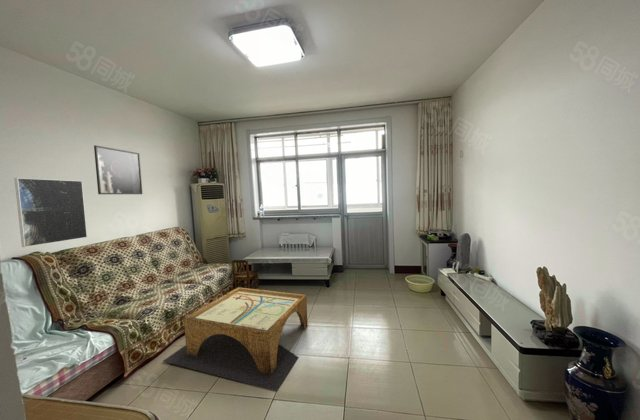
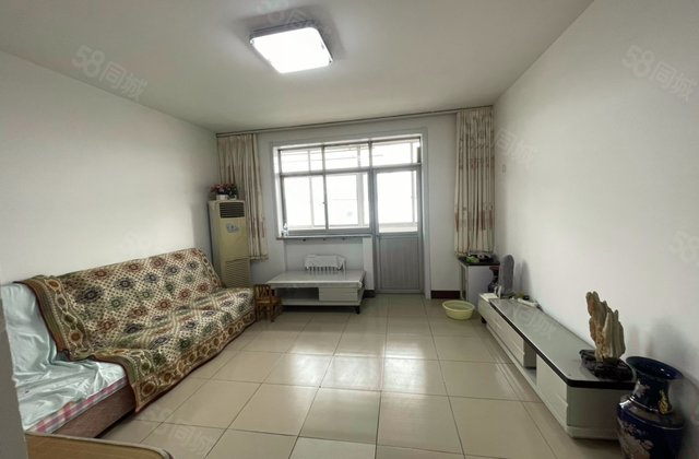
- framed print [93,144,143,195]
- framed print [13,177,88,248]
- coffee table [162,286,308,392]
